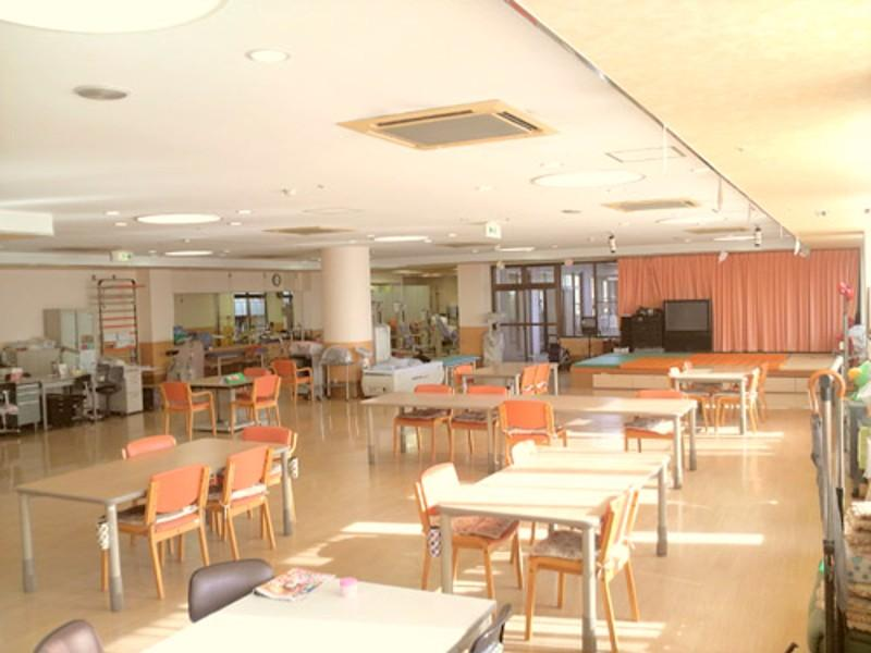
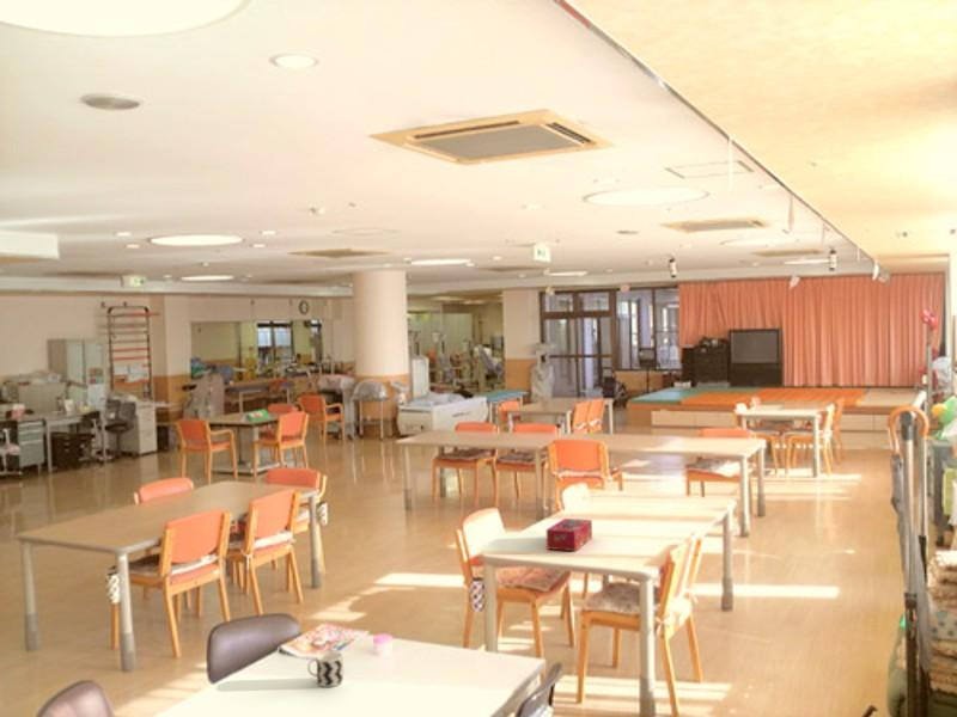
+ tissue box [545,517,593,552]
+ cup [306,650,345,688]
